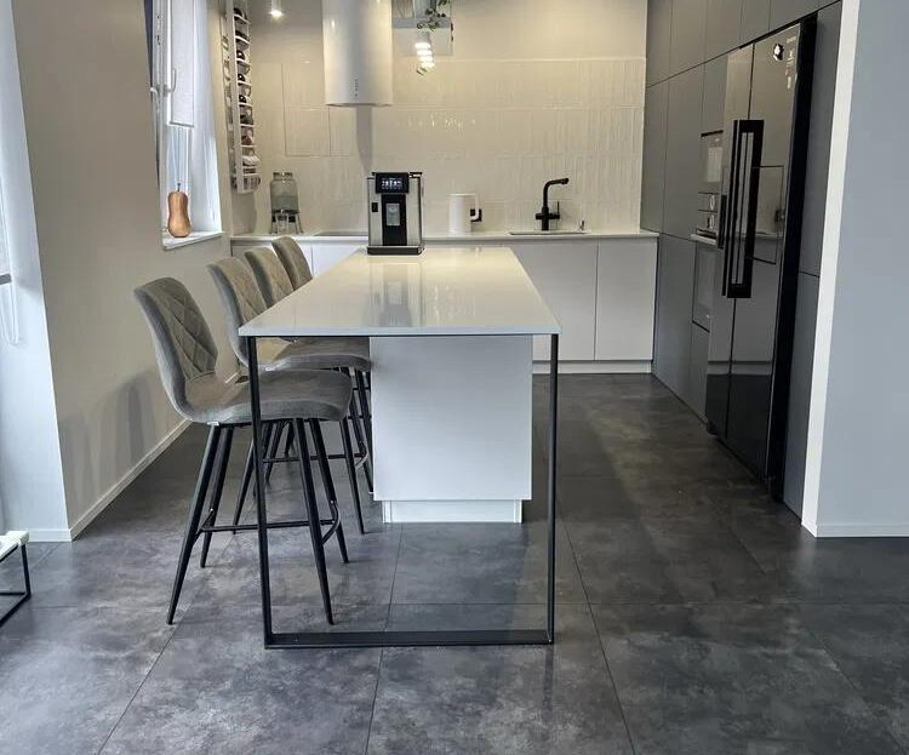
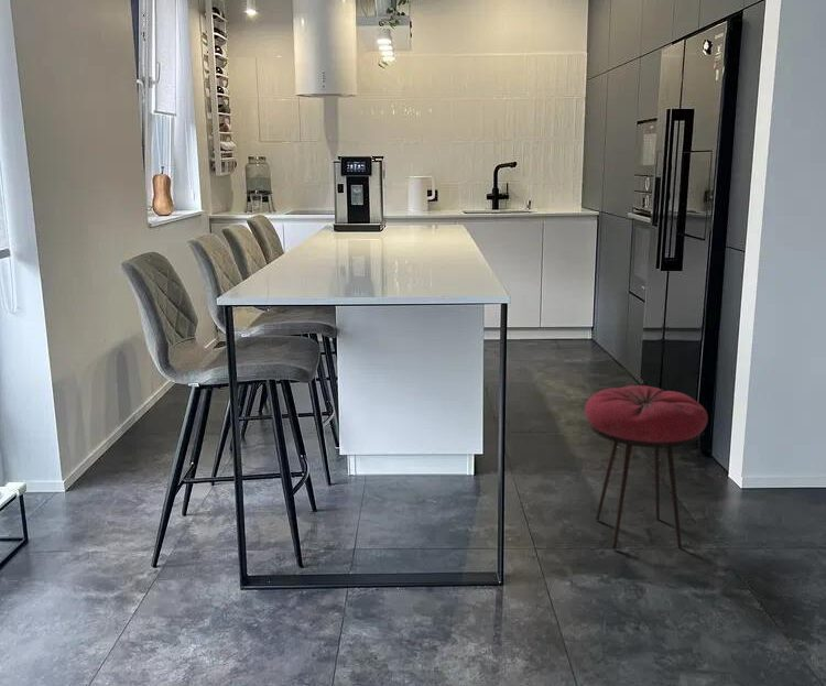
+ stool [584,384,709,551]
